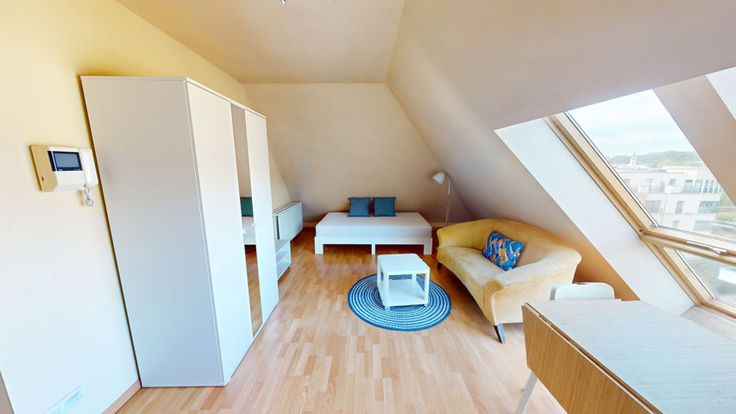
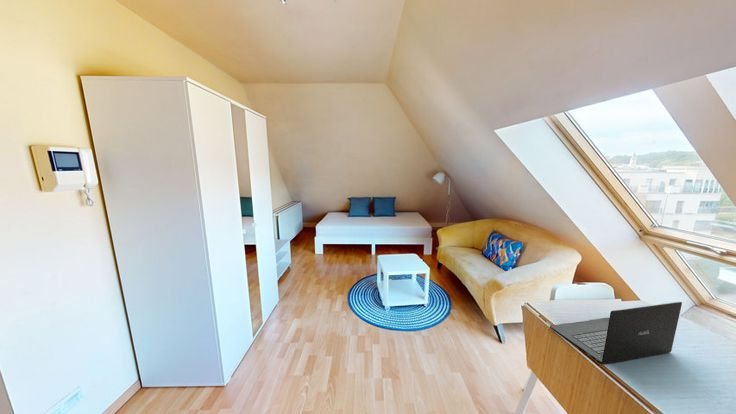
+ laptop [549,301,683,366]
